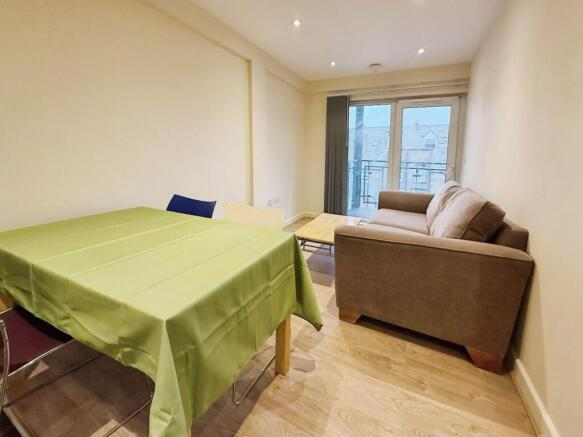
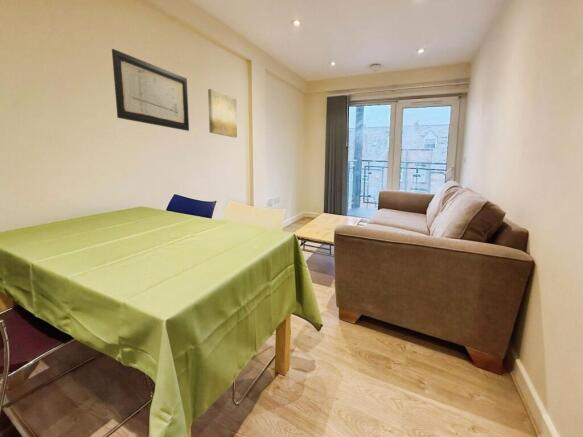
+ wall art [111,48,190,132]
+ wall art [207,88,238,138]
